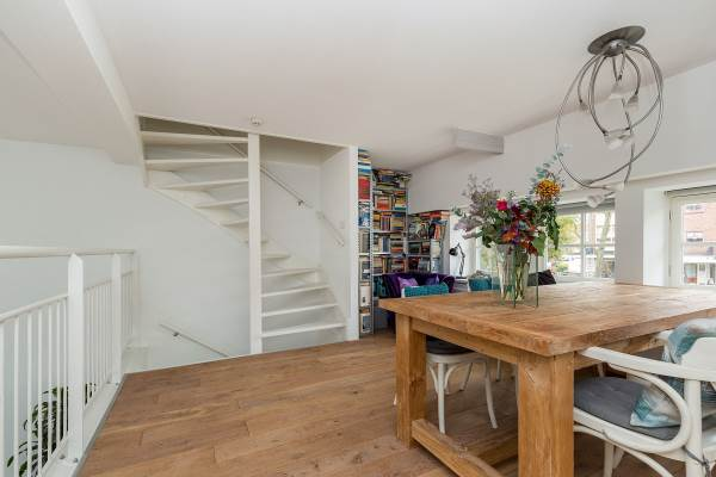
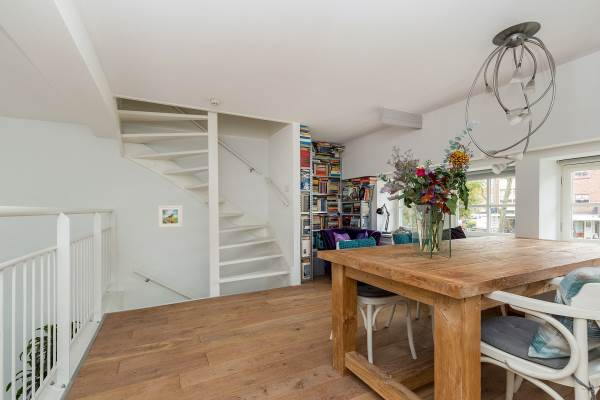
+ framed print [157,205,183,229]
